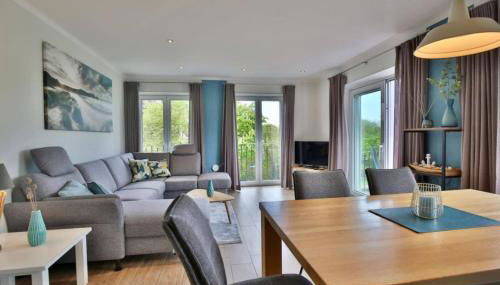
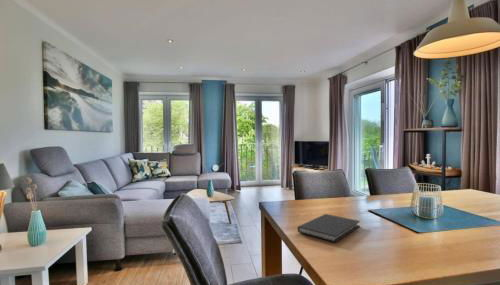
+ diary [297,213,361,244]
